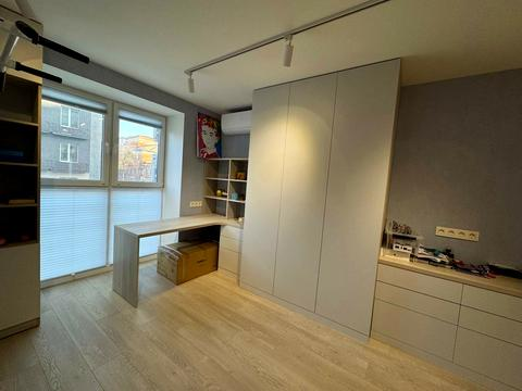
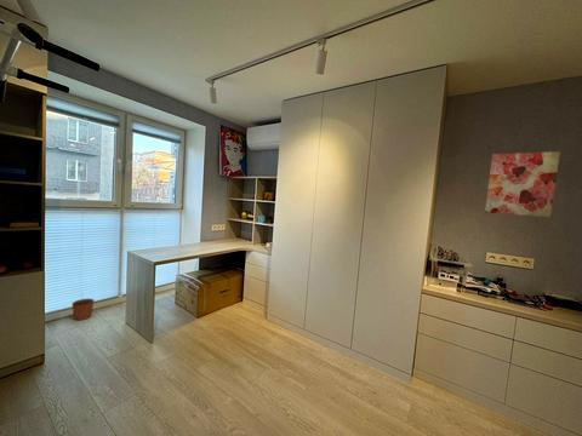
+ wall art [484,150,561,218]
+ plant pot [72,292,95,321]
